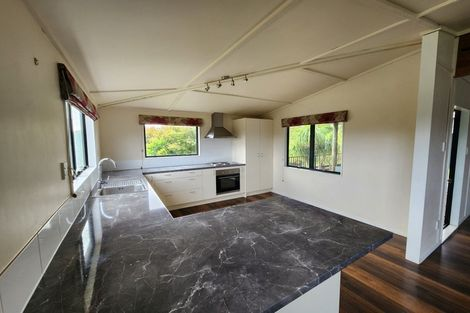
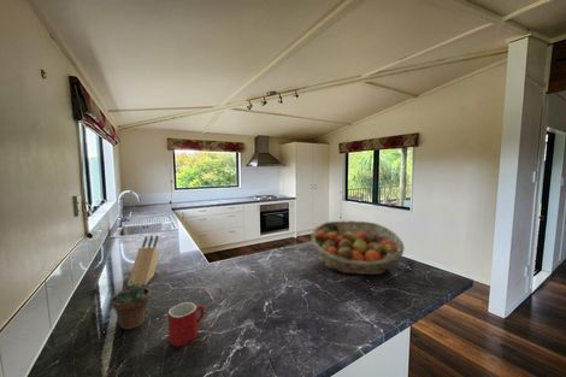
+ knife block [126,234,160,288]
+ fruit basket [309,219,405,276]
+ succulent plant [110,270,152,330]
+ mug [166,301,205,348]
